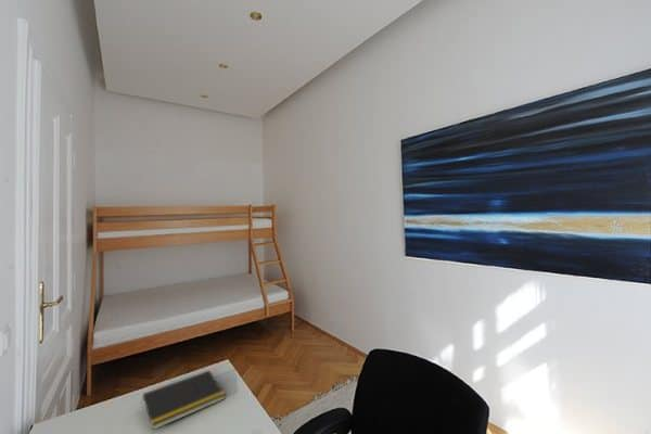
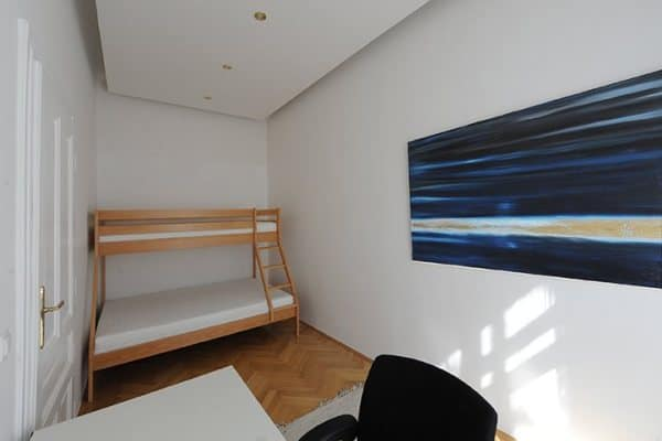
- notepad [140,369,227,431]
